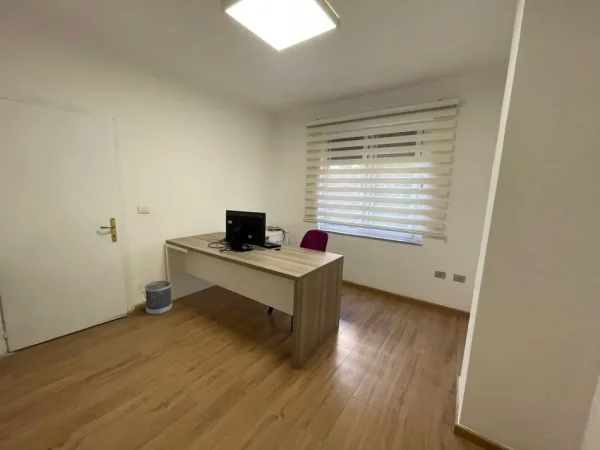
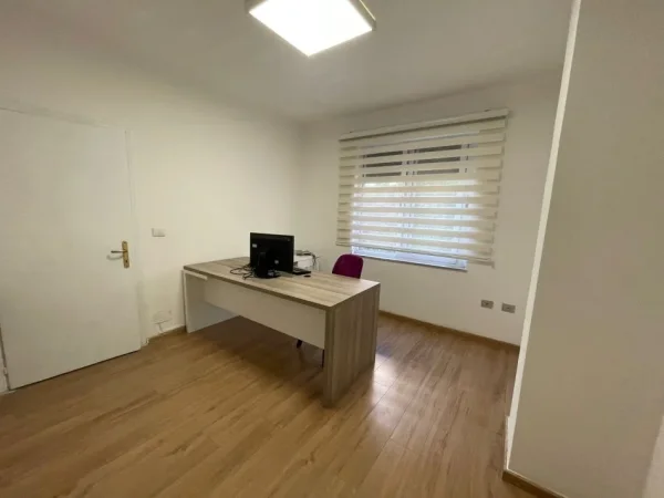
- wastebasket [144,280,173,316]
